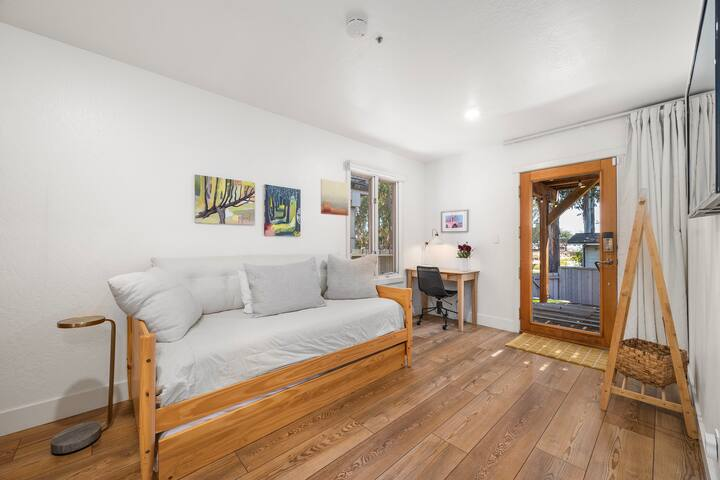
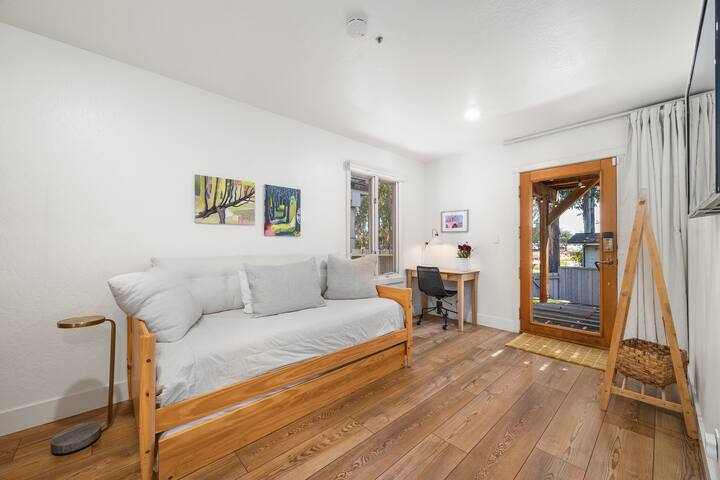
- wall art [320,178,349,217]
